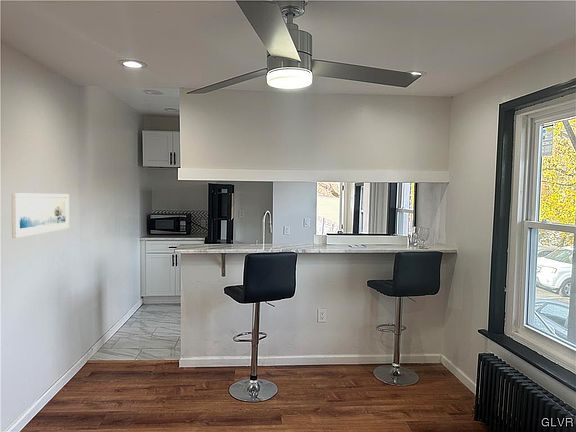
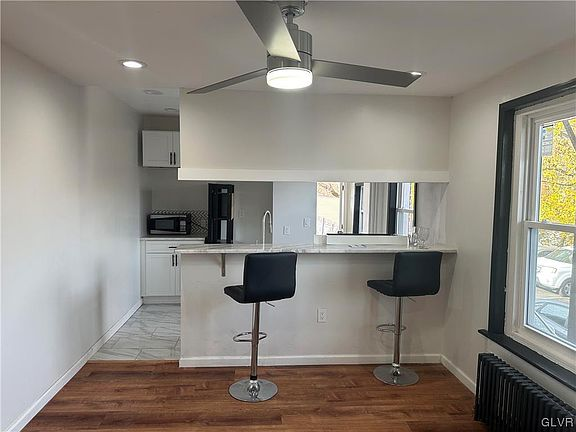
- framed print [11,192,70,239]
